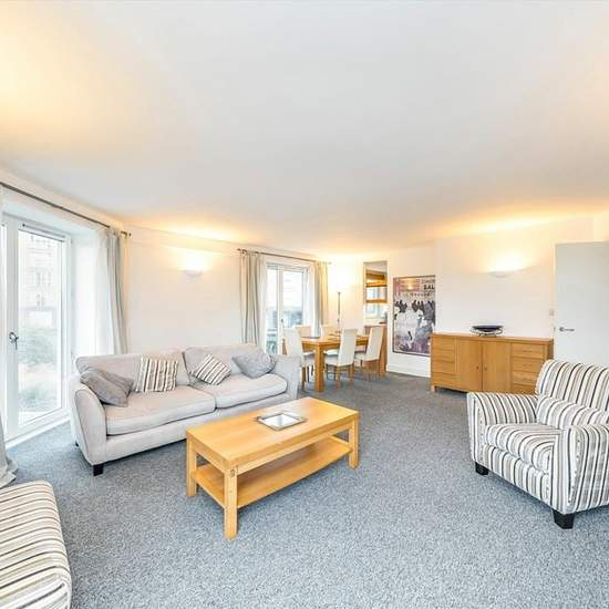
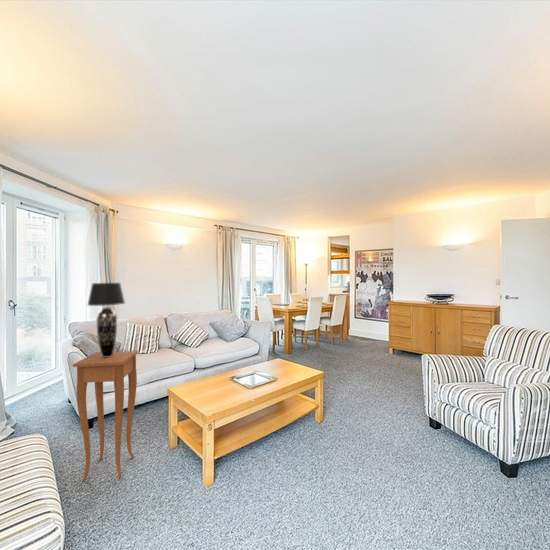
+ table lamp [86,282,126,357]
+ side table [72,350,139,482]
